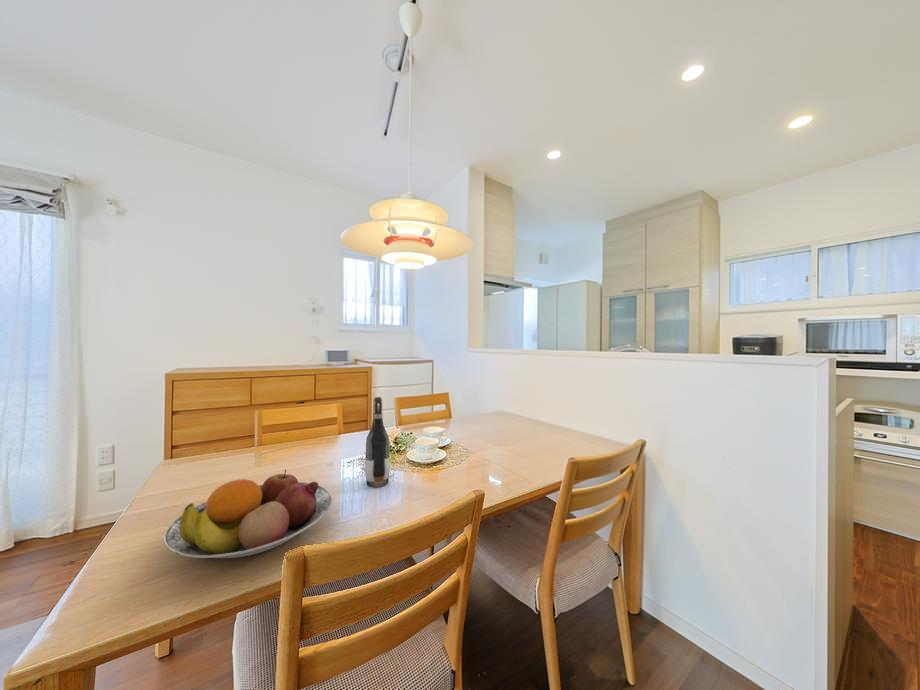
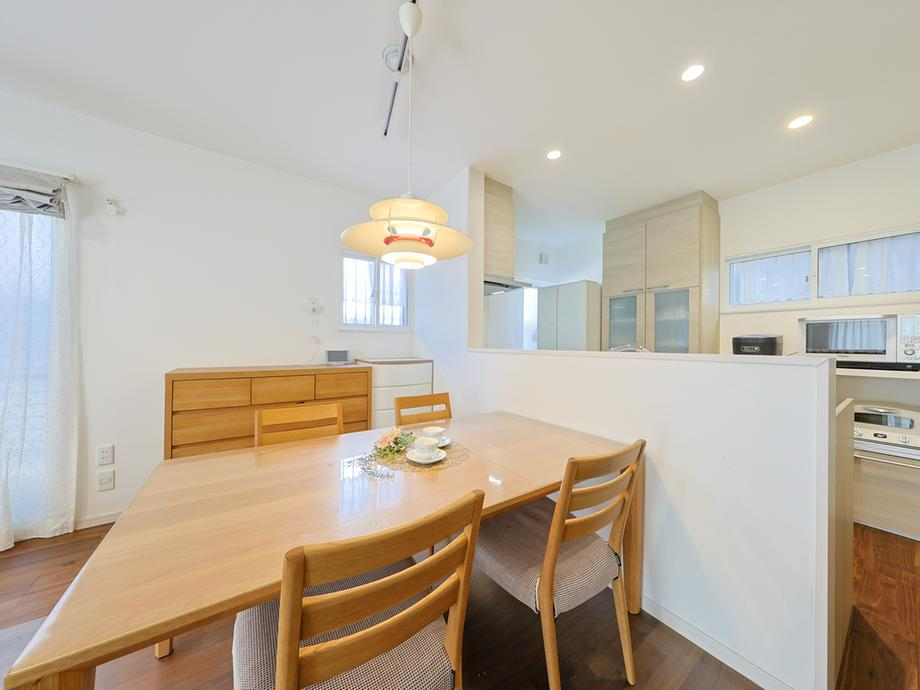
- fruit bowl [163,469,333,559]
- wine bottle [364,396,391,488]
